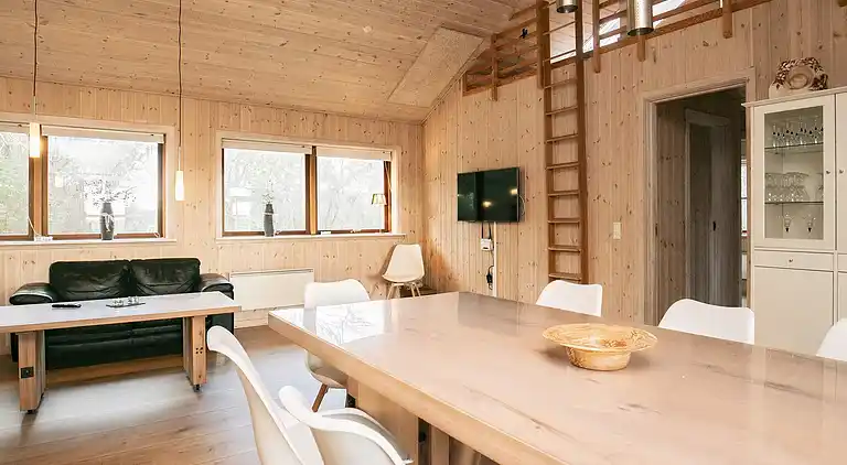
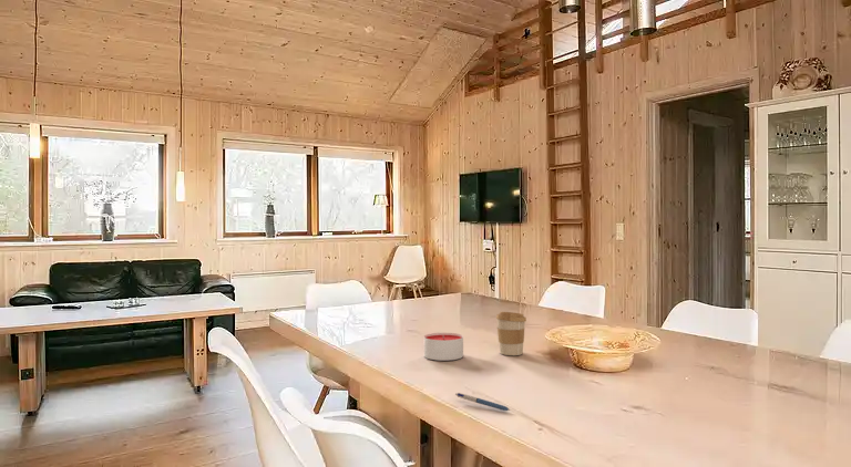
+ candle [423,332,464,362]
+ coffee cup [495,311,527,356]
+ pen [454,392,511,412]
